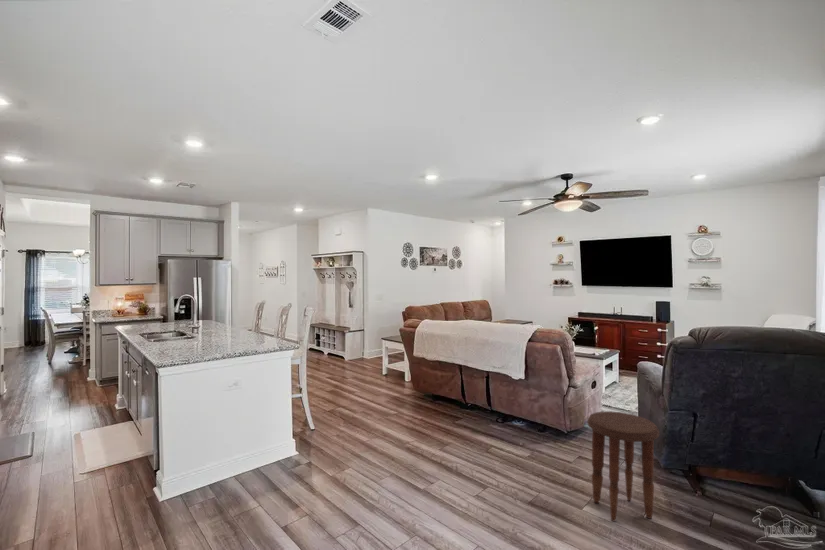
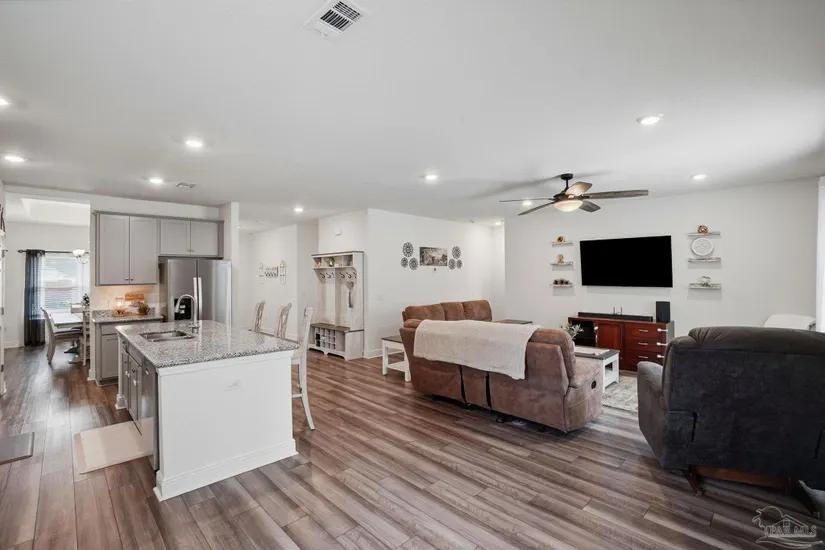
- side table [586,410,661,523]
